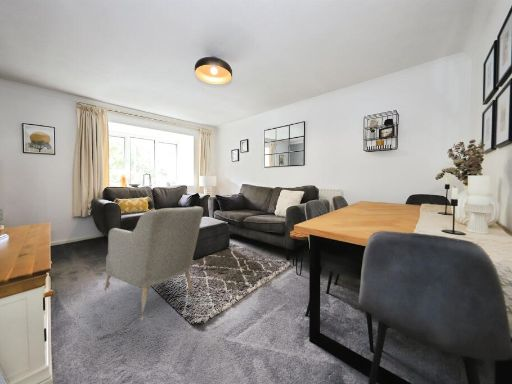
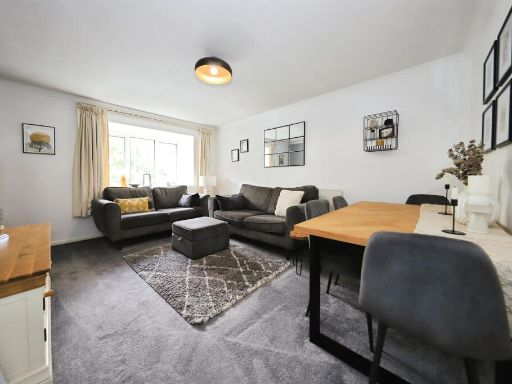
- armchair [104,205,204,321]
